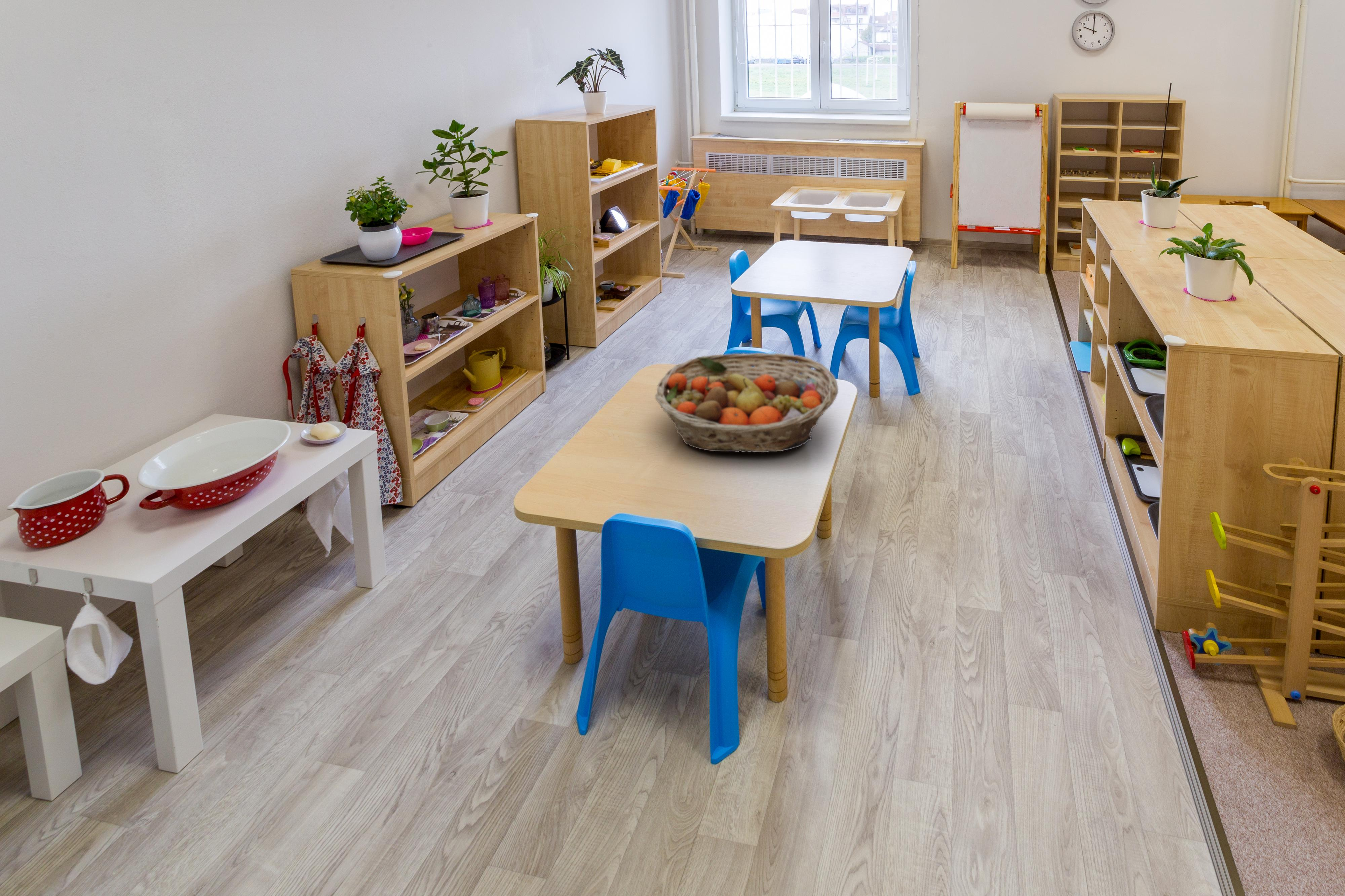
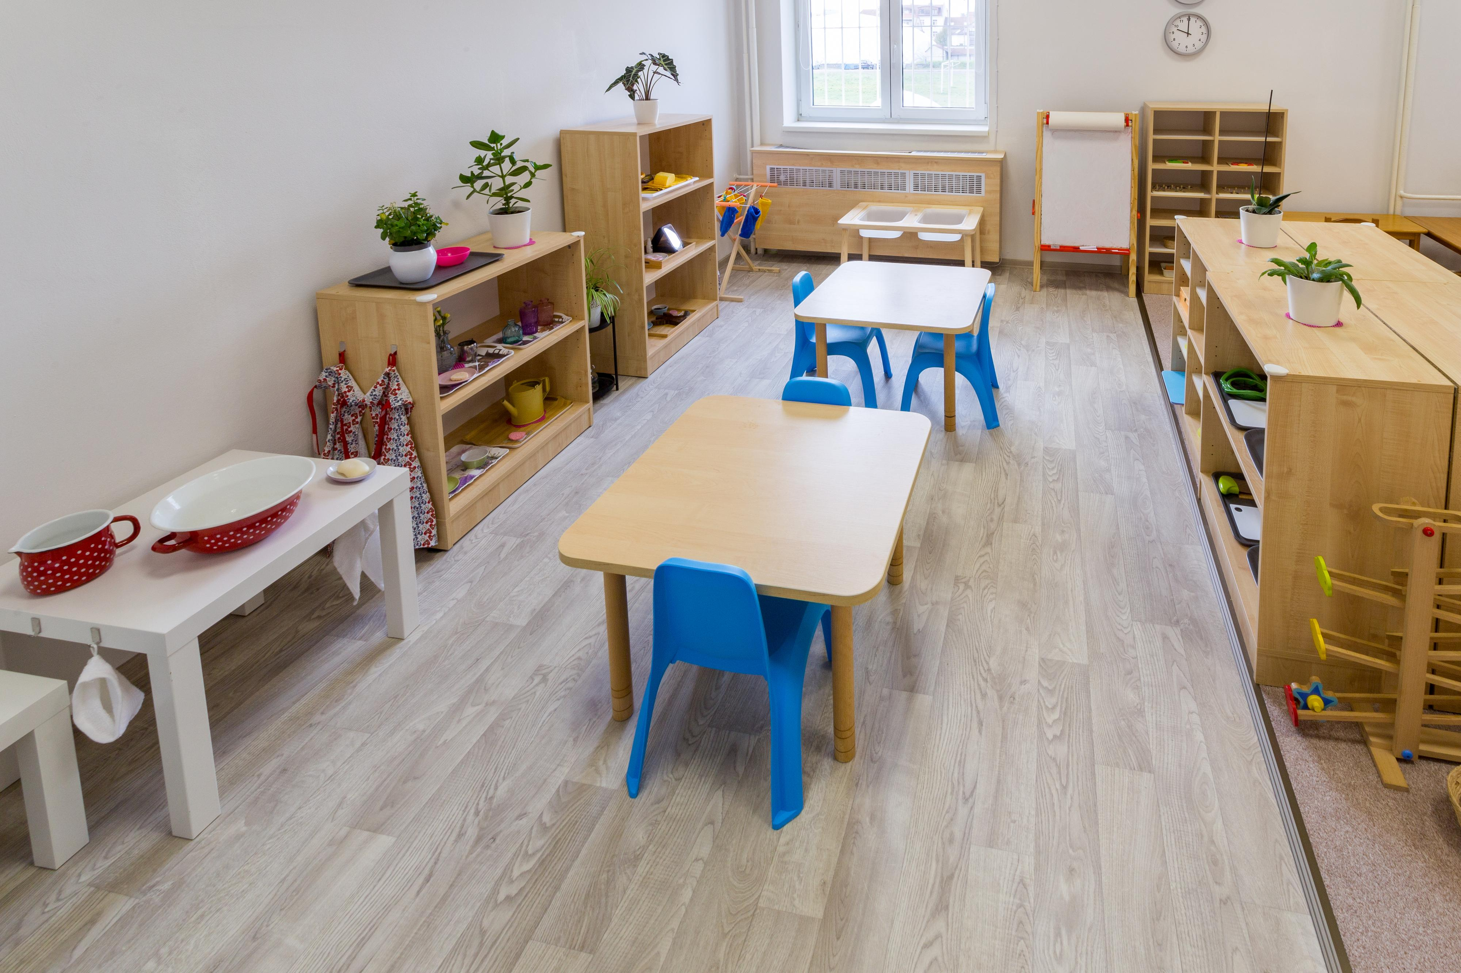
- fruit basket [655,353,839,453]
